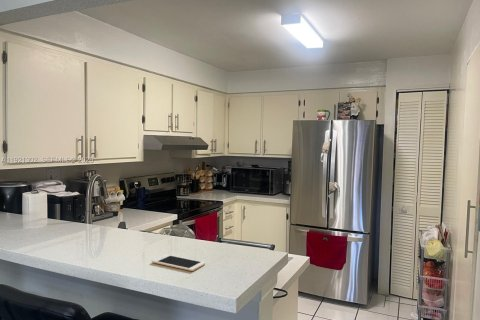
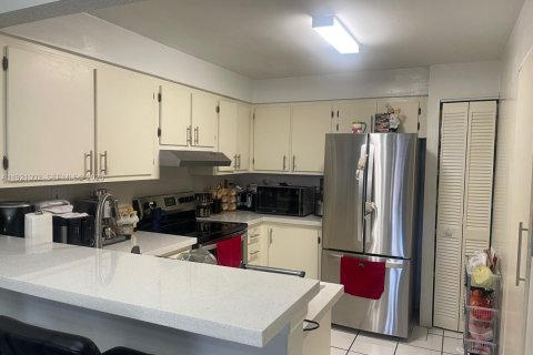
- cell phone [151,254,206,272]
